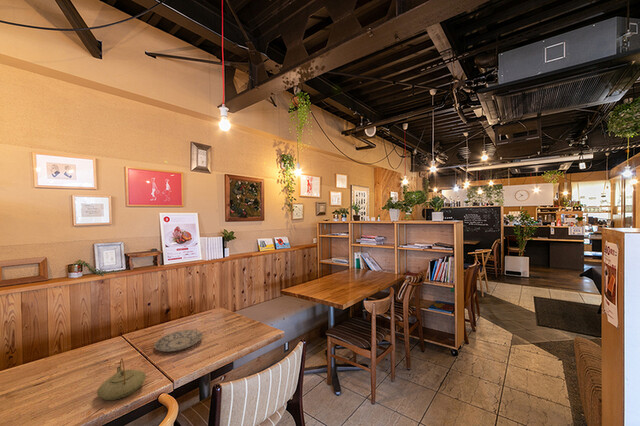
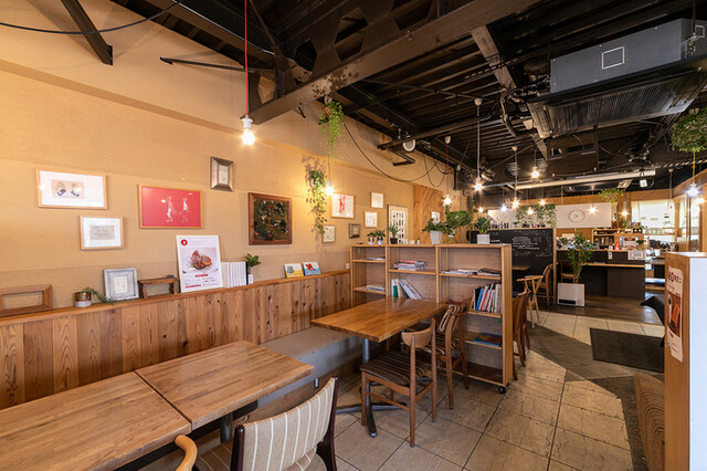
- teapot [96,358,147,401]
- plate [154,329,203,353]
